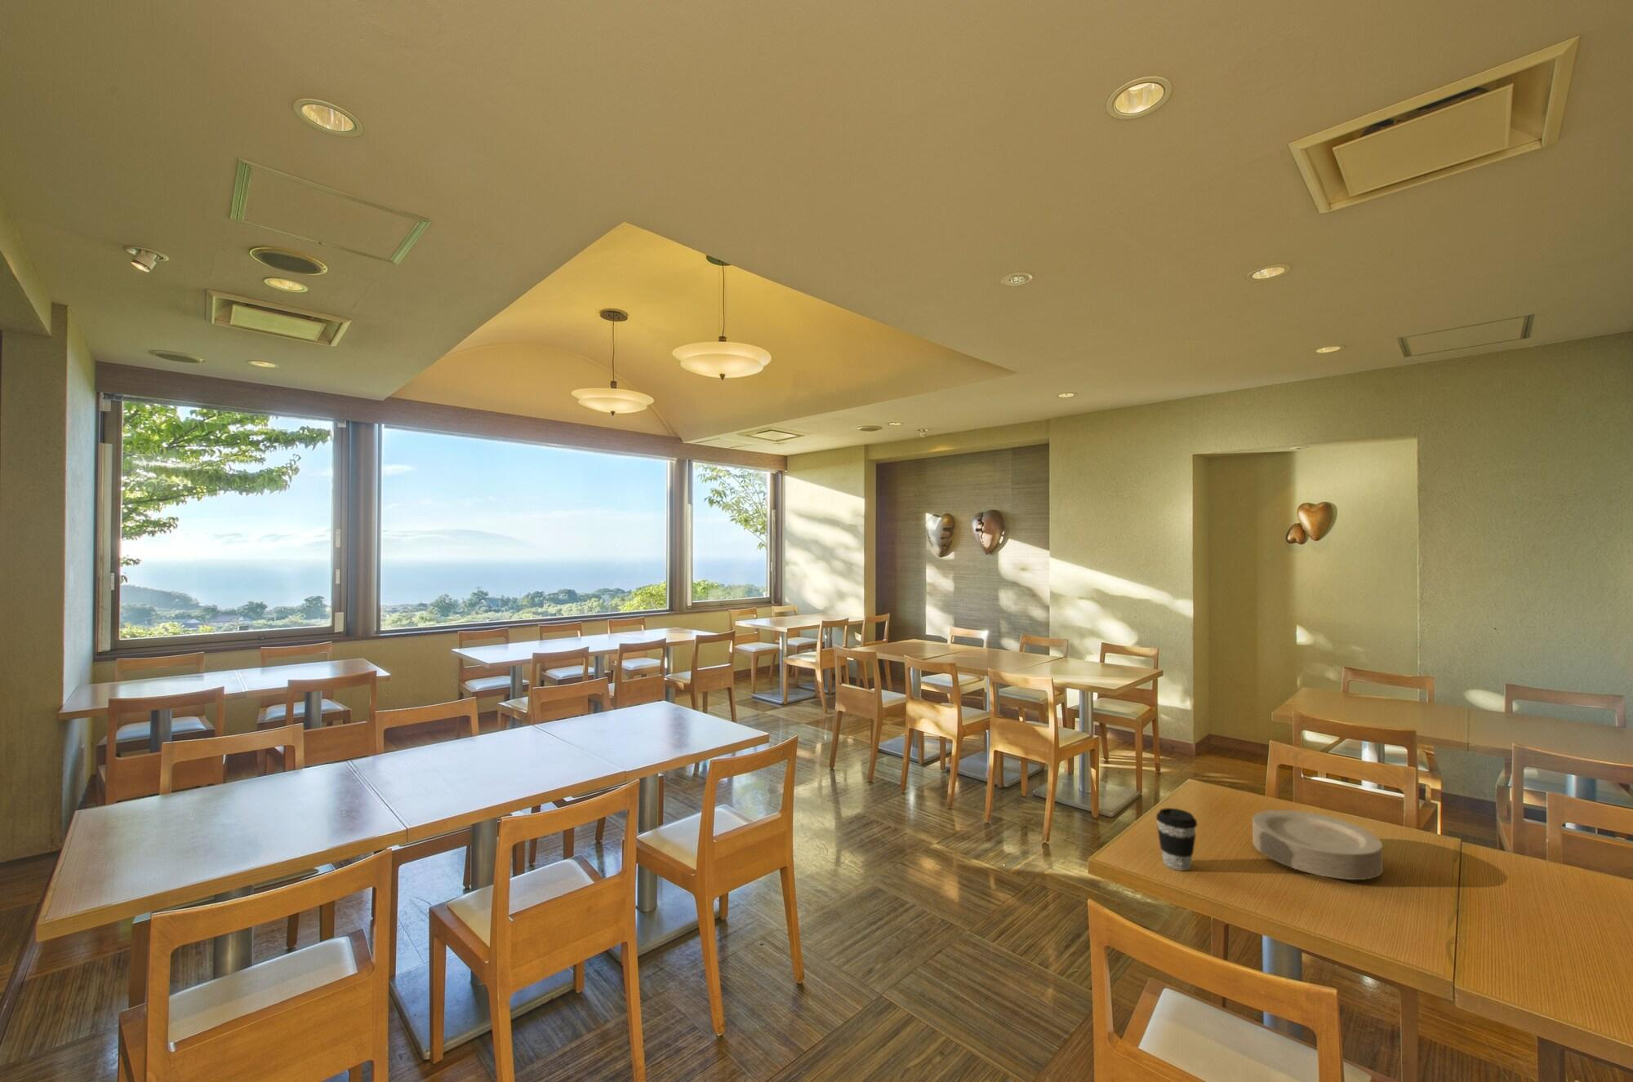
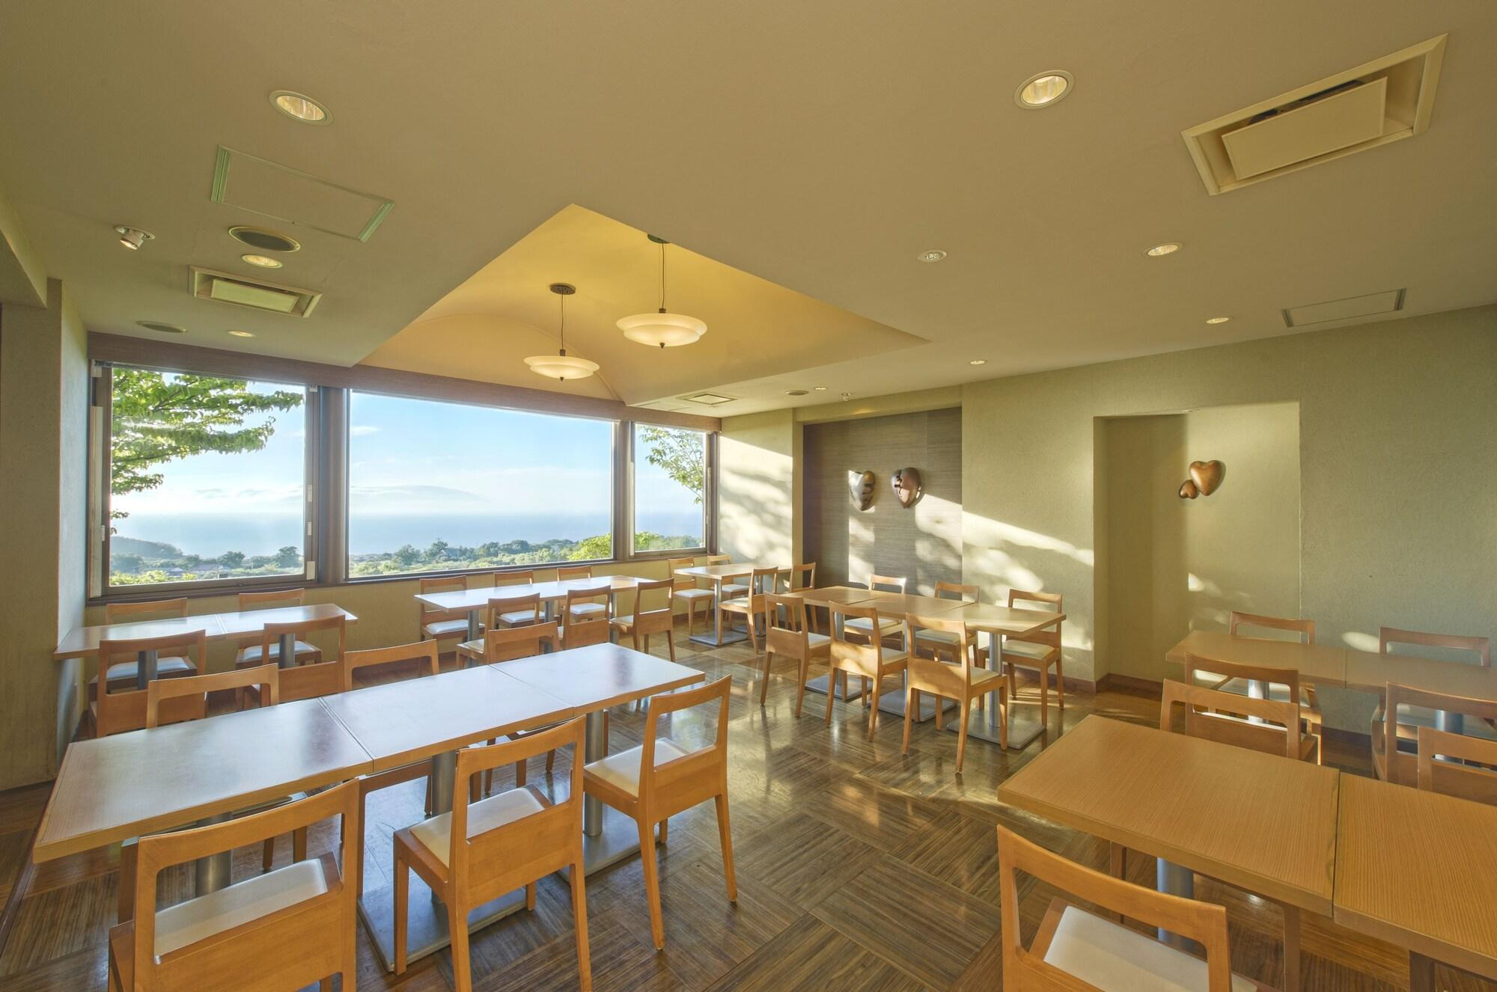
- coffee cup [1156,807,1198,872]
- plate [1251,809,1384,880]
